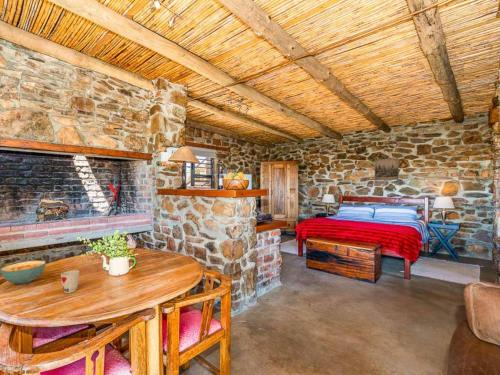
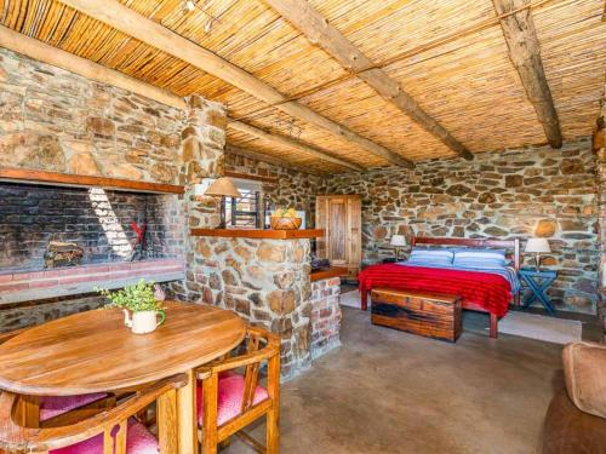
- cup [60,269,80,294]
- wall art [374,157,400,181]
- cereal bowl [0,260,47,285]
